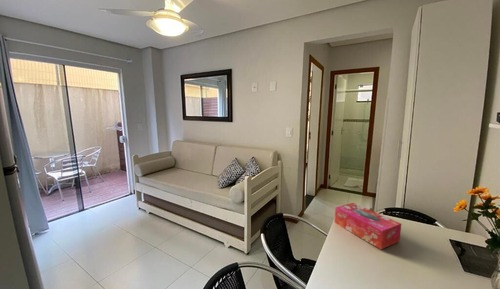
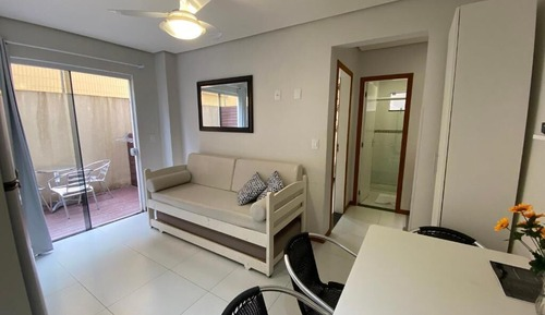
- tissue box [334,202,402,250]
